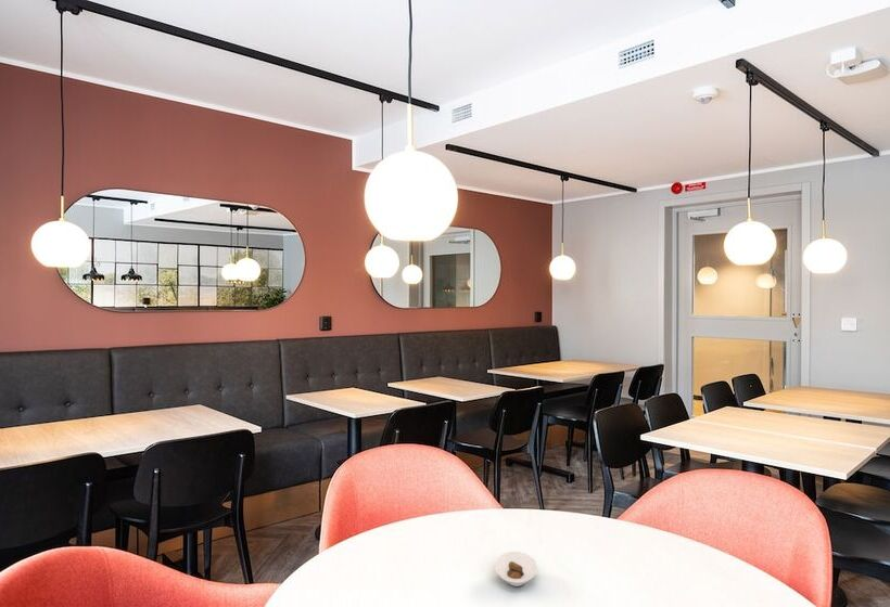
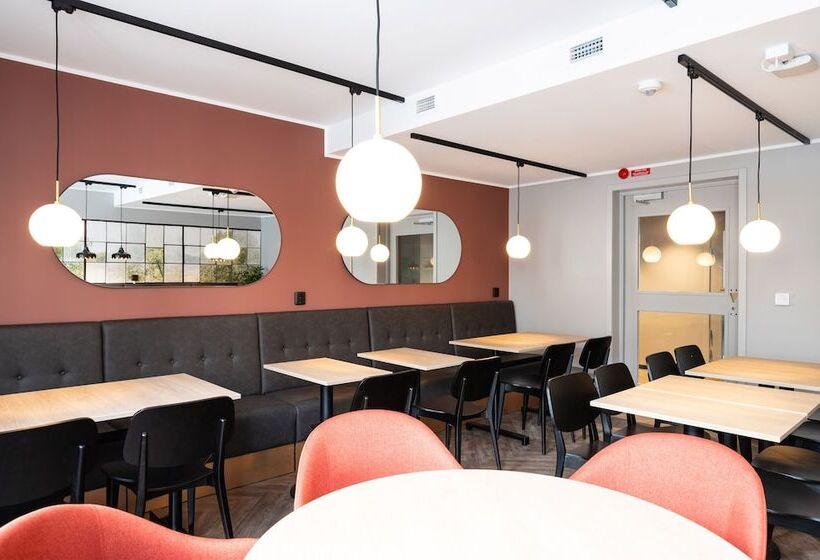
- saucer [494,551,538,587]
